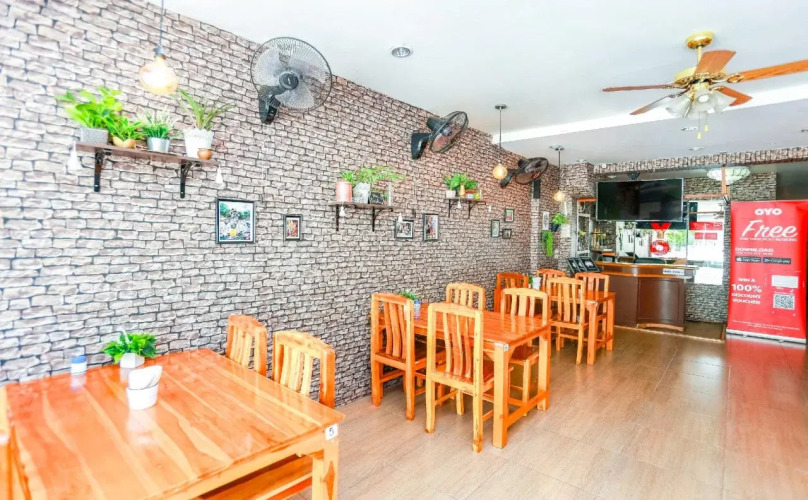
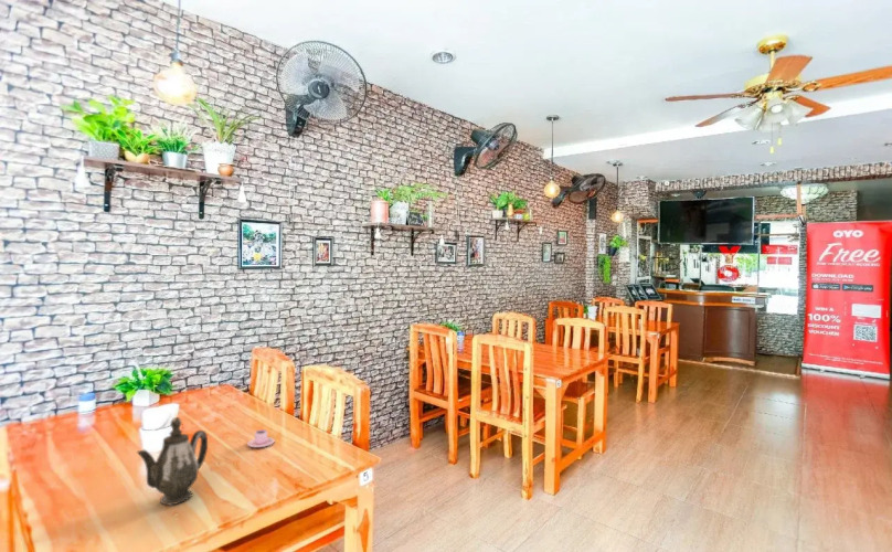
+ teapot [136,416,209,506]
+ teacup [246,428,275,448]
